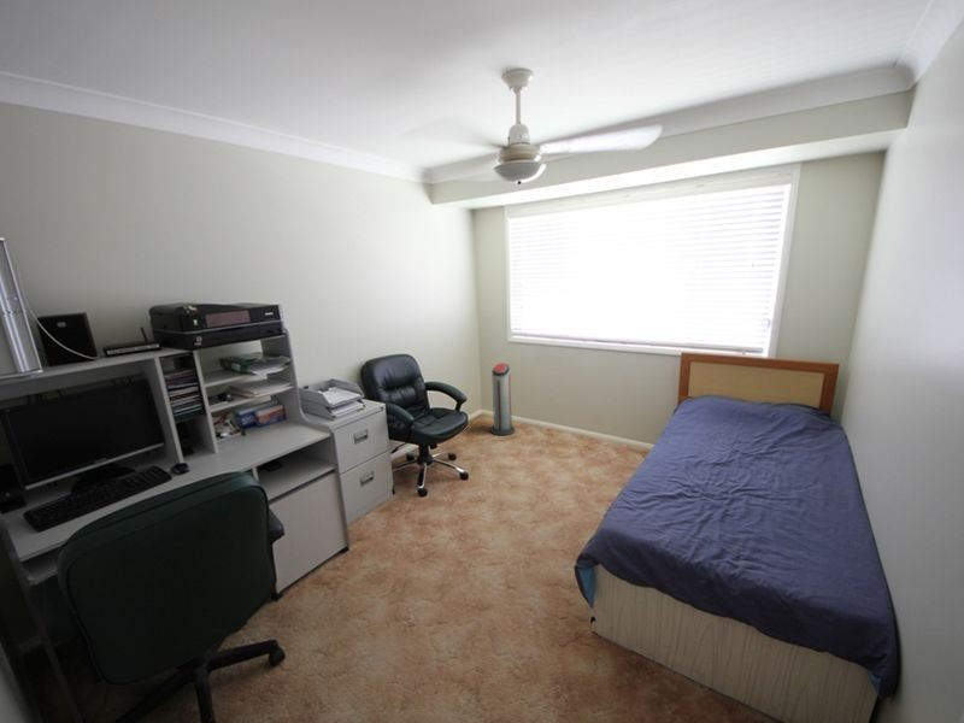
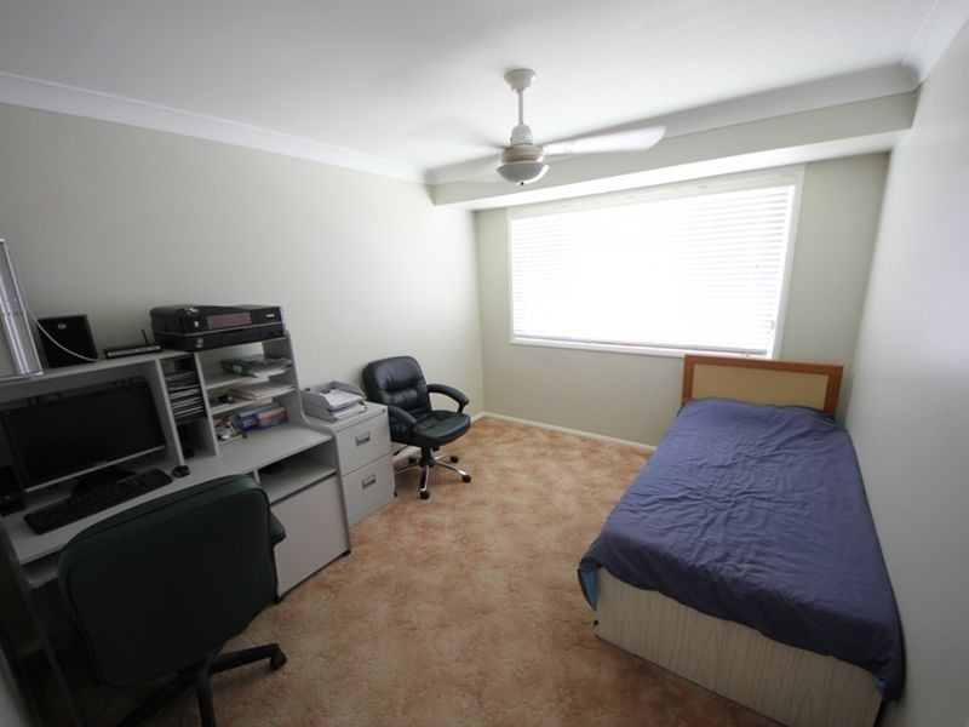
- air purifier [489,362,517,436]
